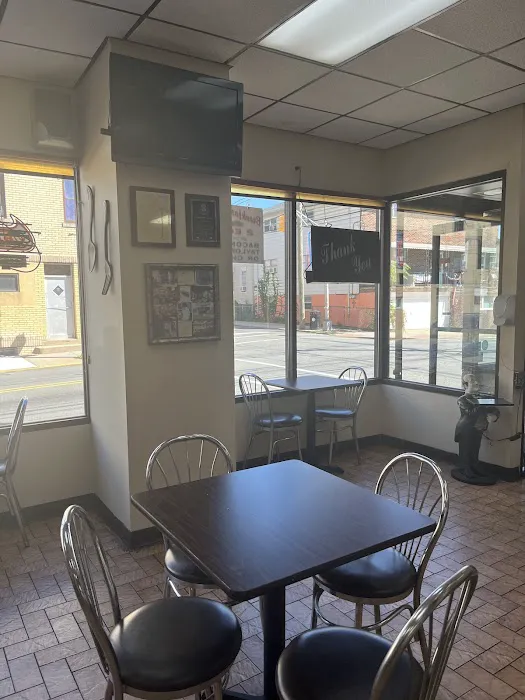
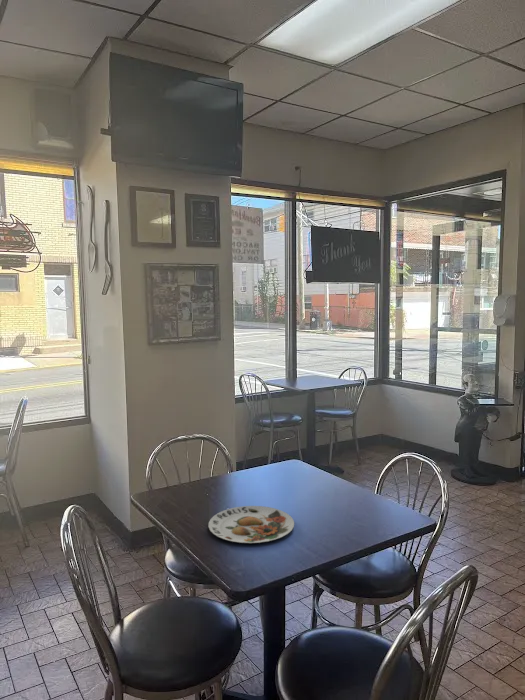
+ plate [208,505,295,544]
